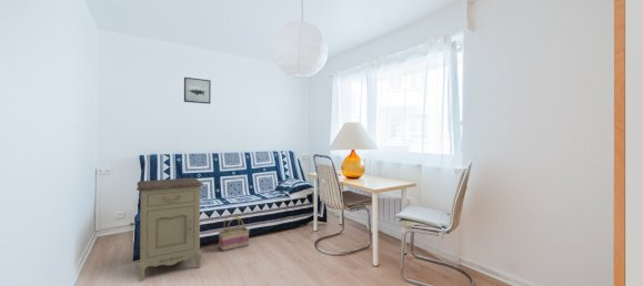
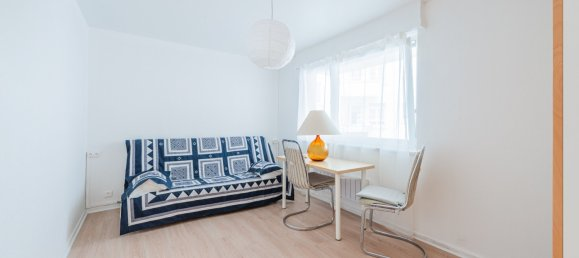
- basket [218,214,250,253]
- wall art [183,76,212,105]
- nightstand [135,176,204,283]
